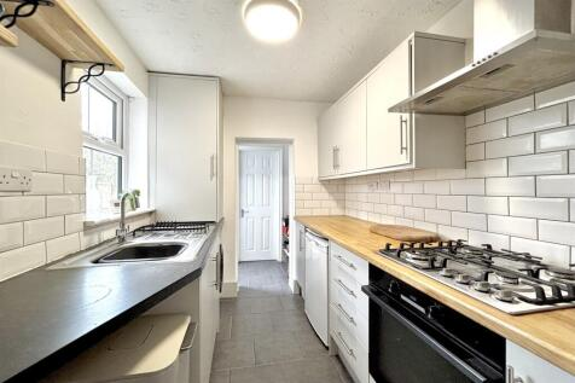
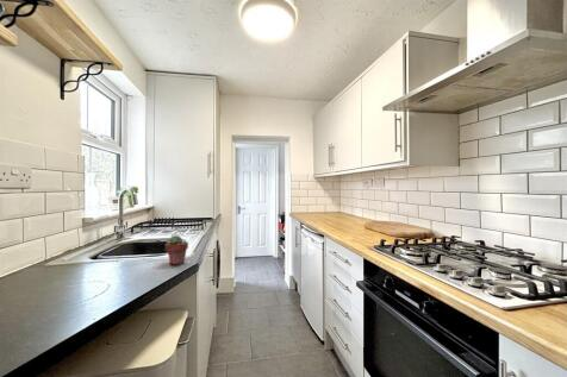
+ potted succulent [164,234,189,266]
